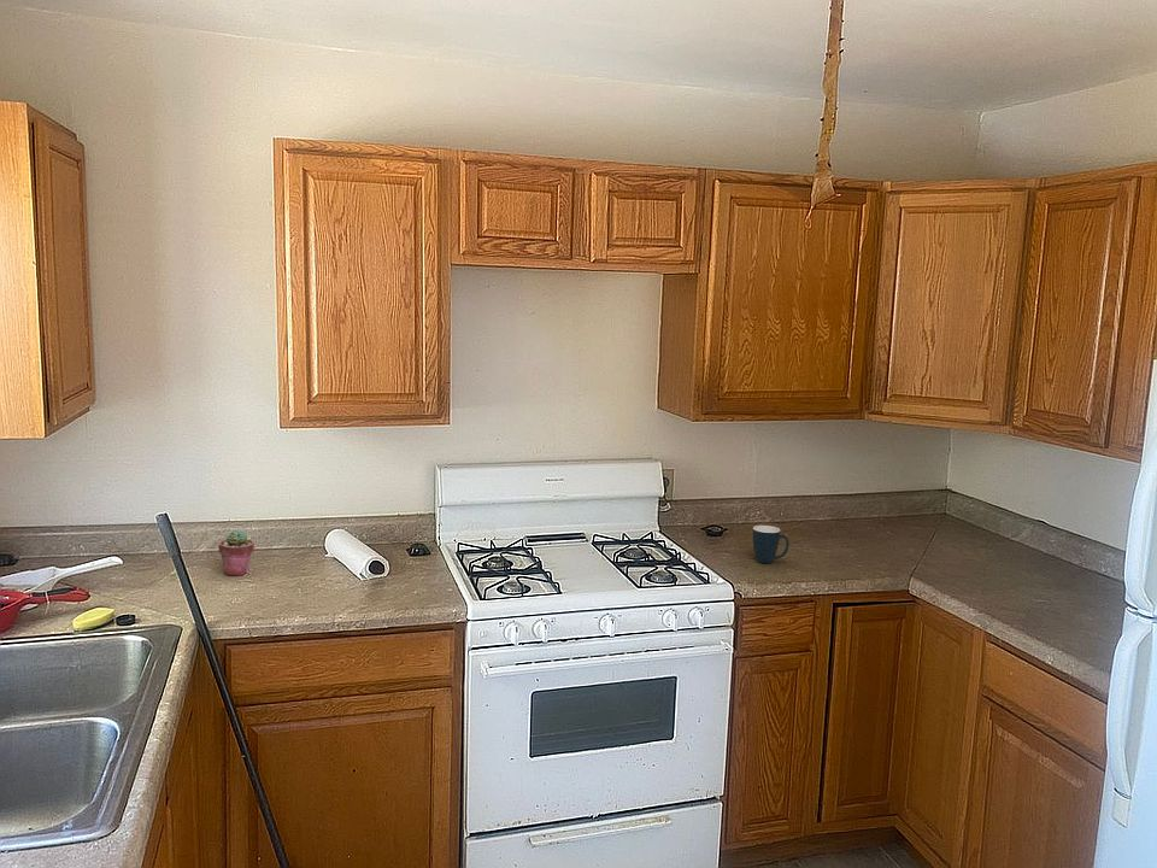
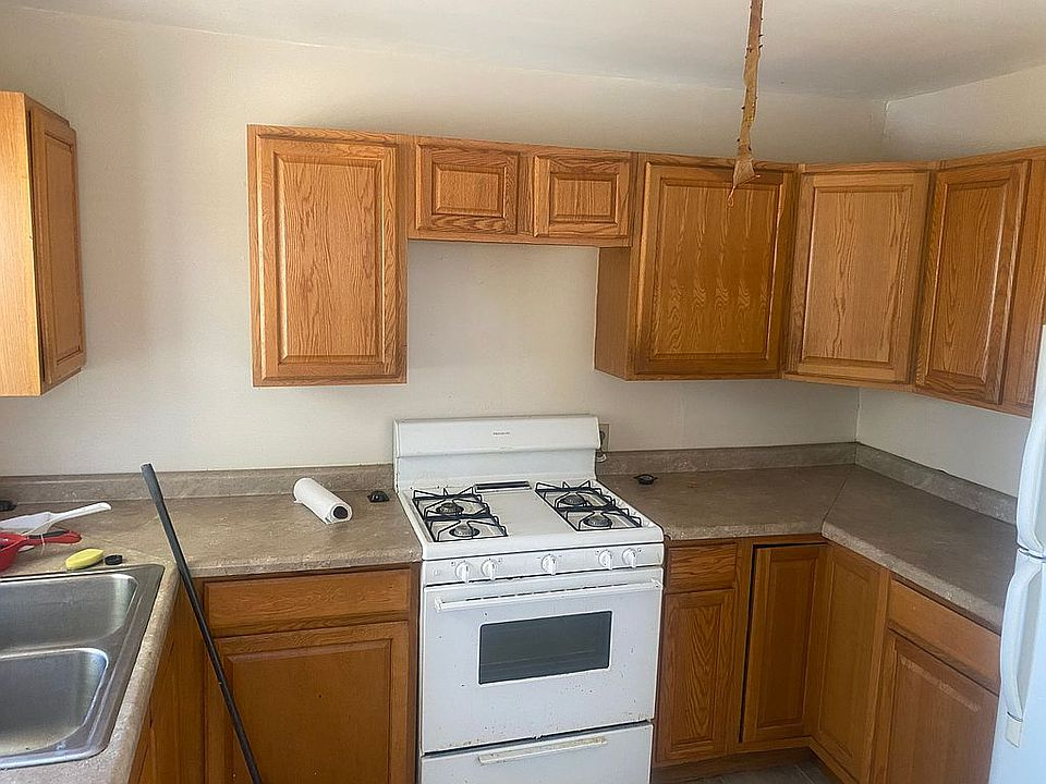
- potted succulent [217,528,256,576]
- mug [752,524,791,564]
